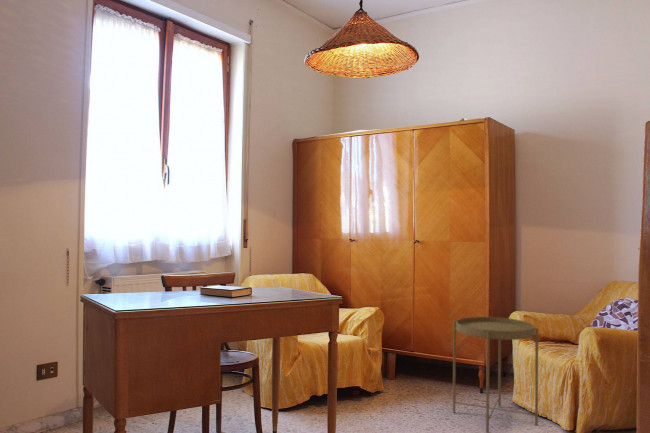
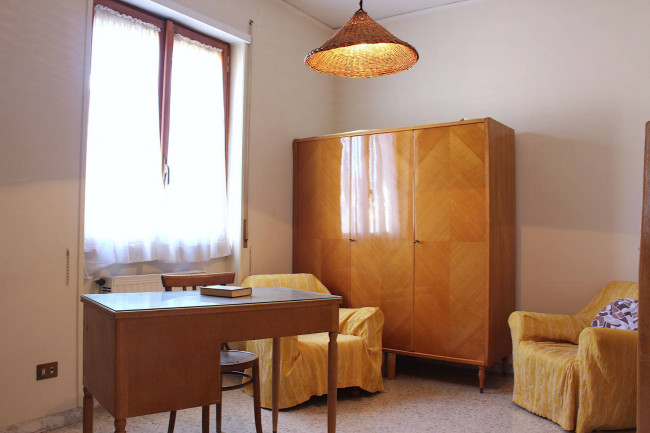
- side table [452,316,539,433]
